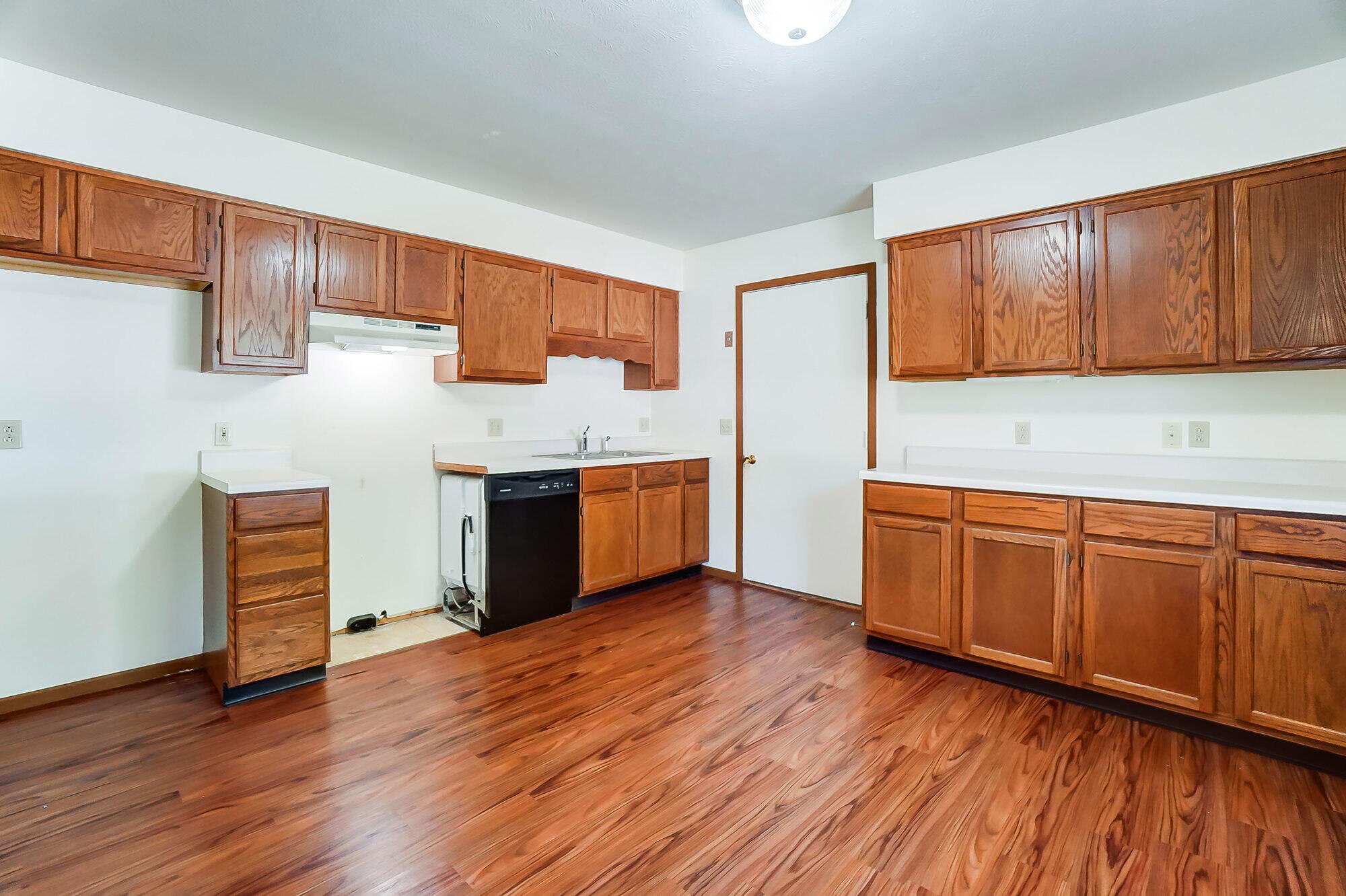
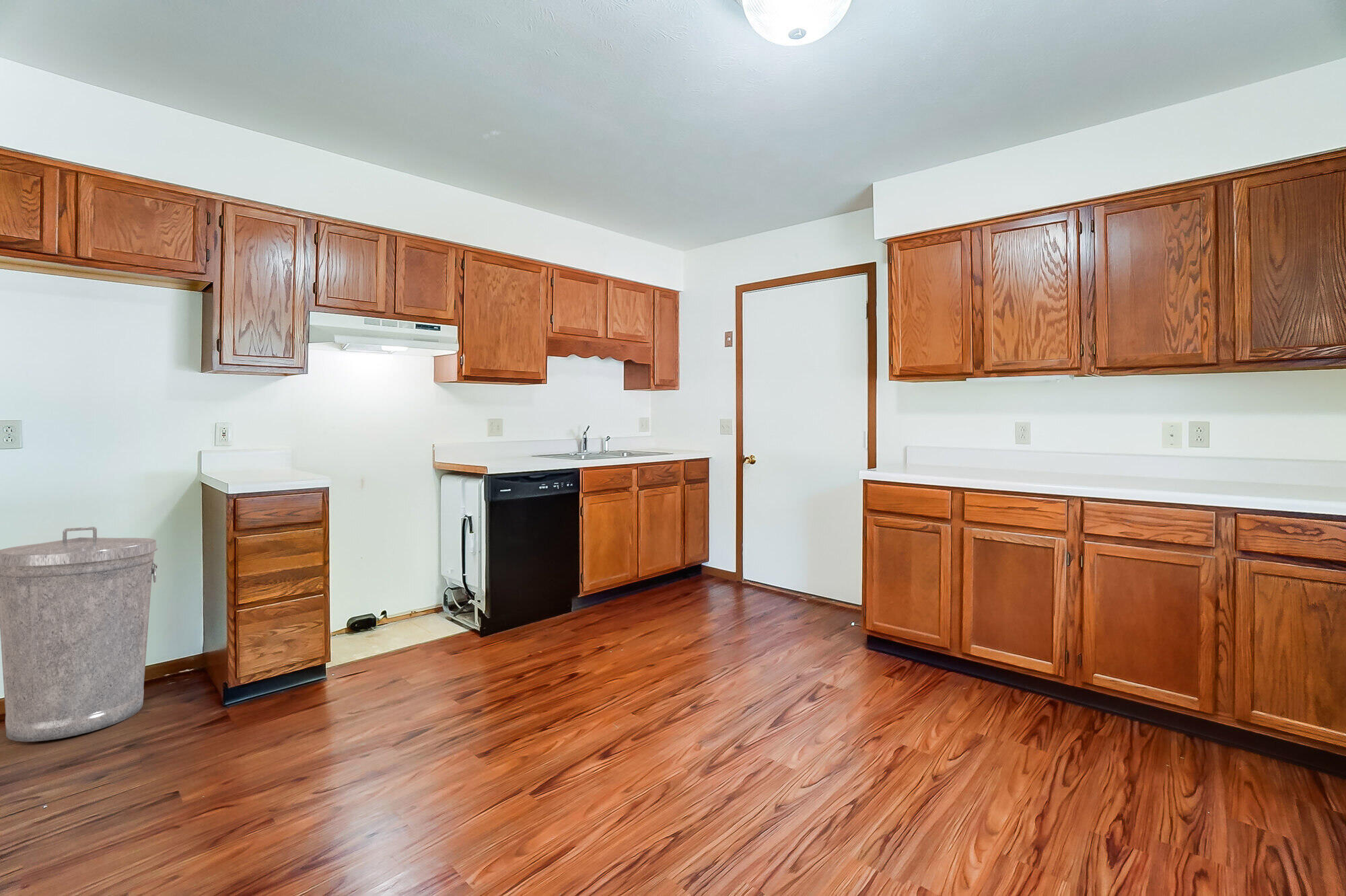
+ trash can [0,526,158,742]
